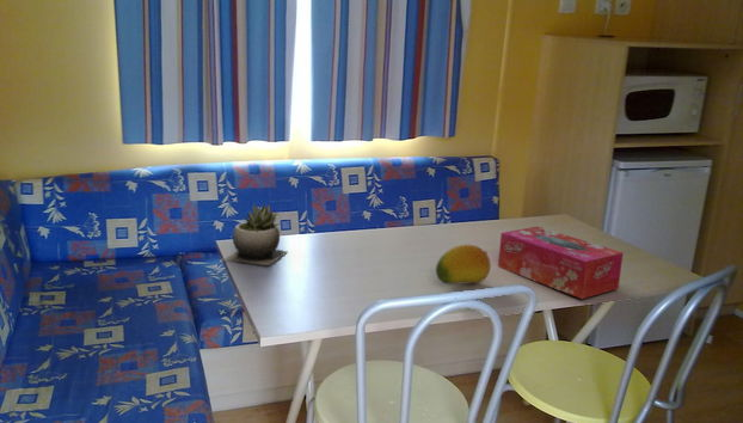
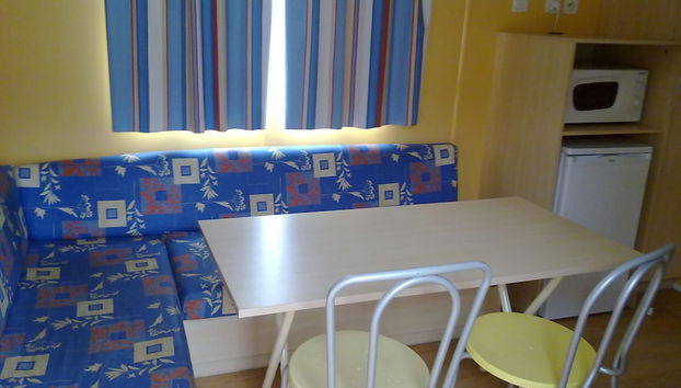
- fruit [435,244,492,284]
- tissue box [497,226,625,300]
- succulent plant [222,203,289,266]
